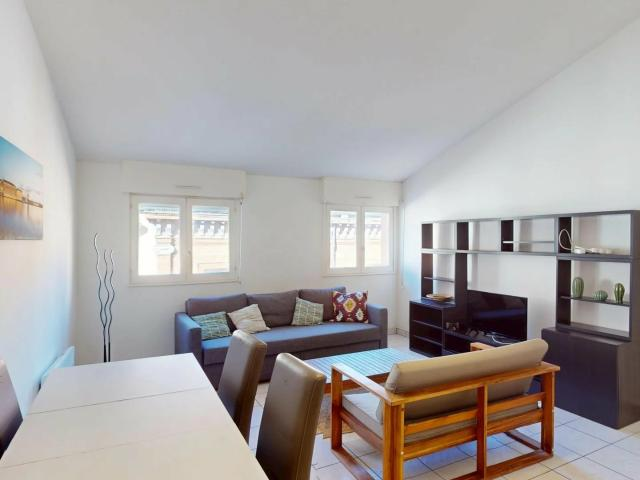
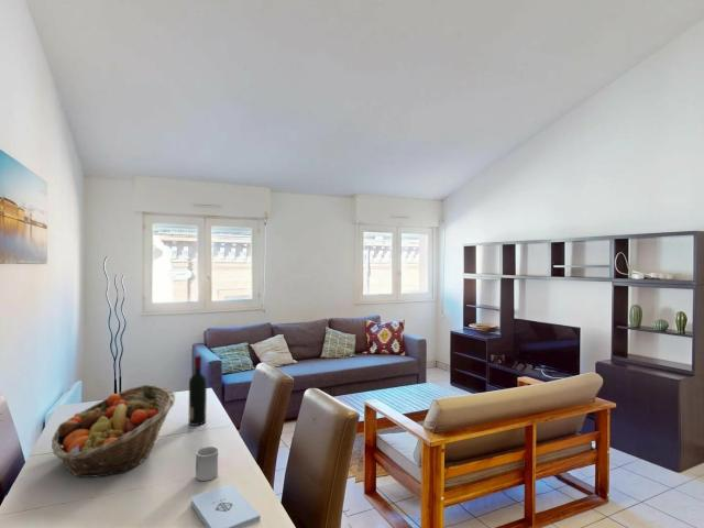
+ alcohol [188,354,208,427]
+ notepad [190,483,262,528]
+ fruit basket [51,384,176,479]
+ cup [195,446,219,482]
